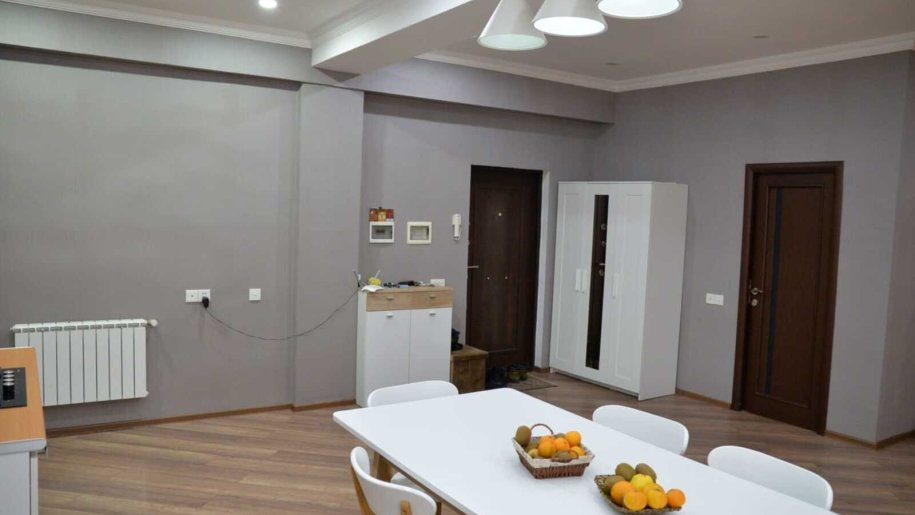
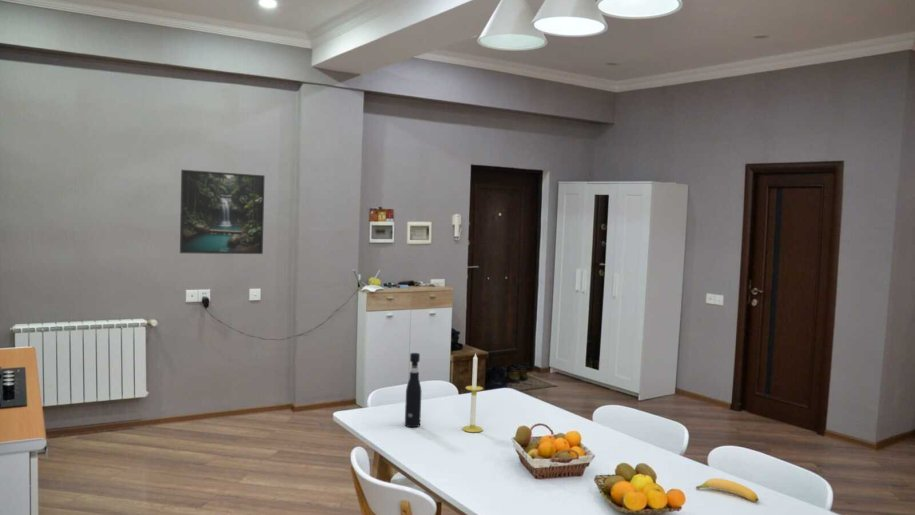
+ candle [461,352,484,433]
+ pepper grinder [404,352,422,428]
+ banana [695,477,760,503]
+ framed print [179,169,266,255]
